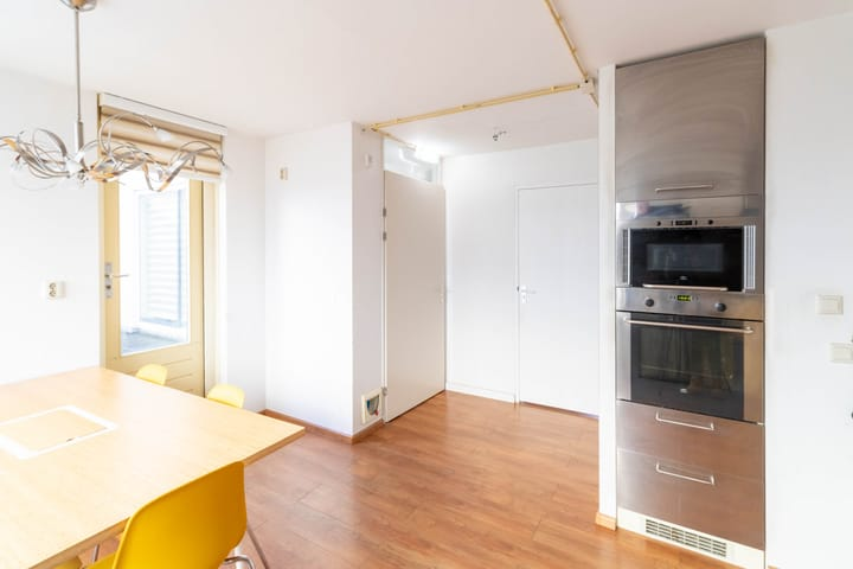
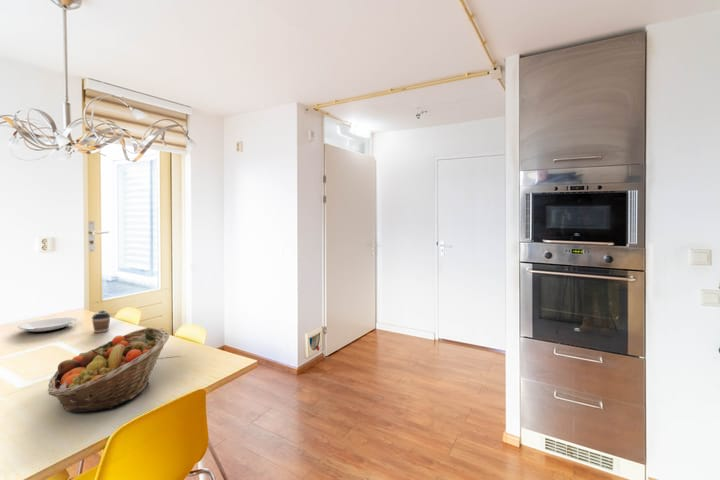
+ plate [16,316,78,334]
+ coffee cup [91,310,112,334]
+ fruit basket [47,327,170,413]
